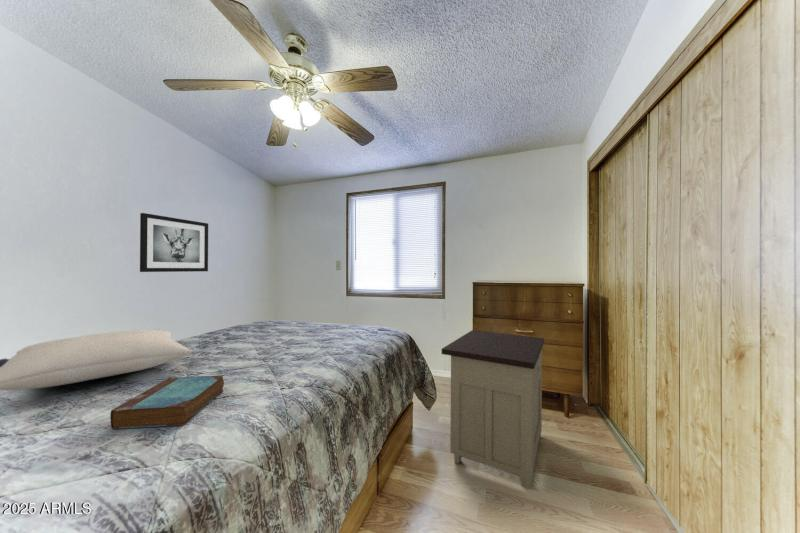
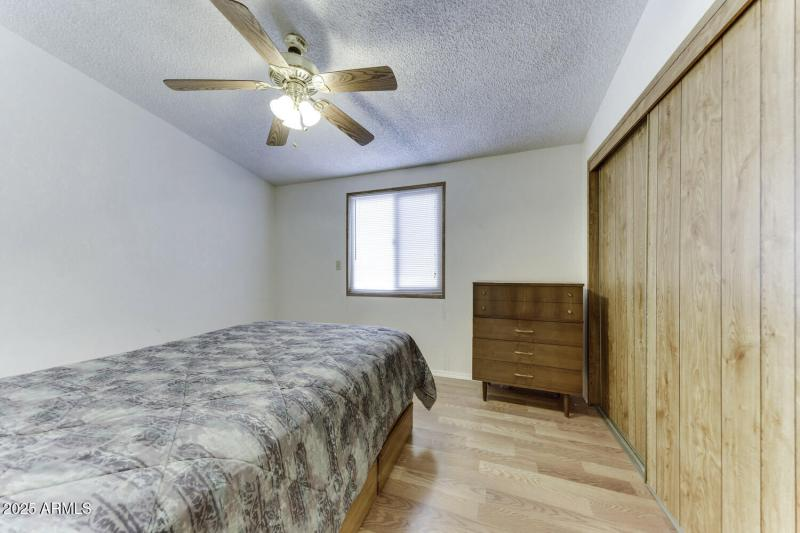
- book [109,374,225,430]
- nightstand [441,329,545,490]
- wall art [139,212,209,273]
- pillow [0,329,194,391]
